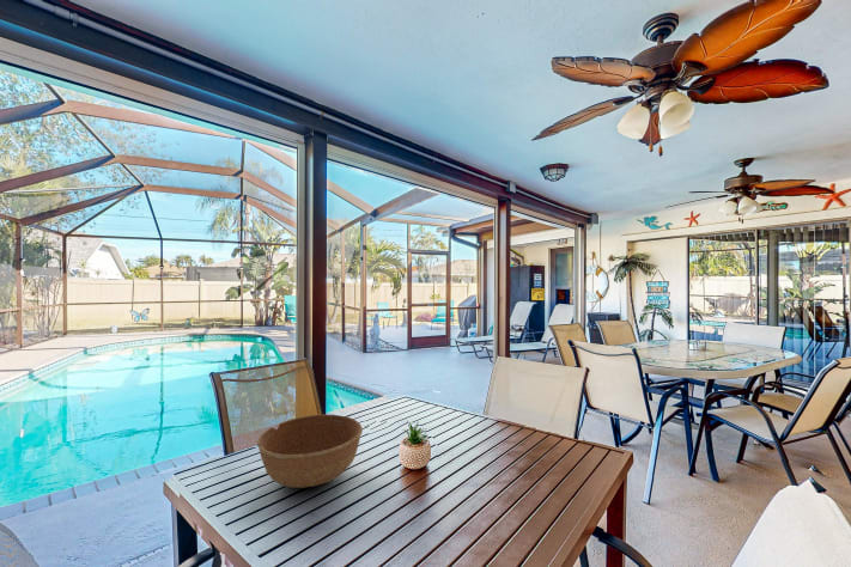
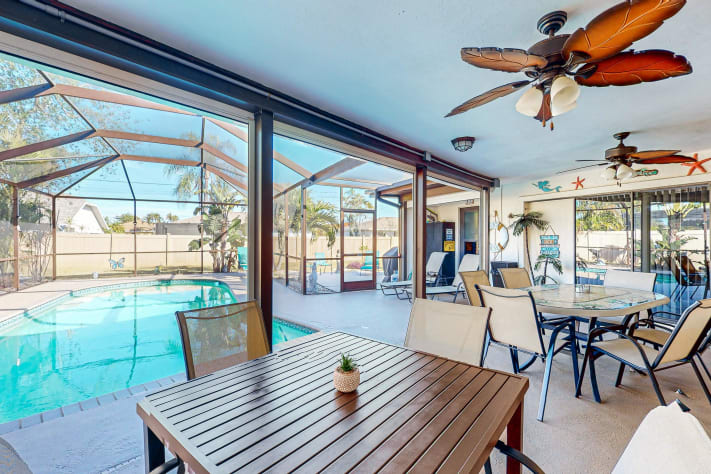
- bowl [256,414,364,489]
